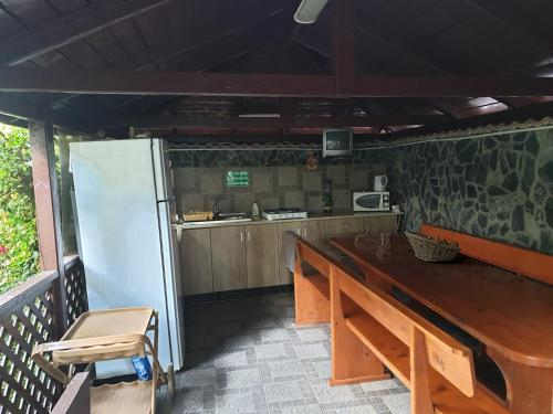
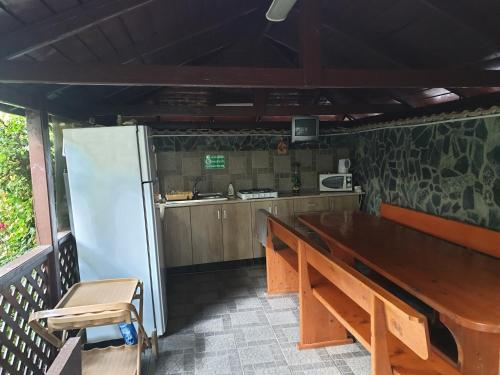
- fruit basket [403,230,462,263]
